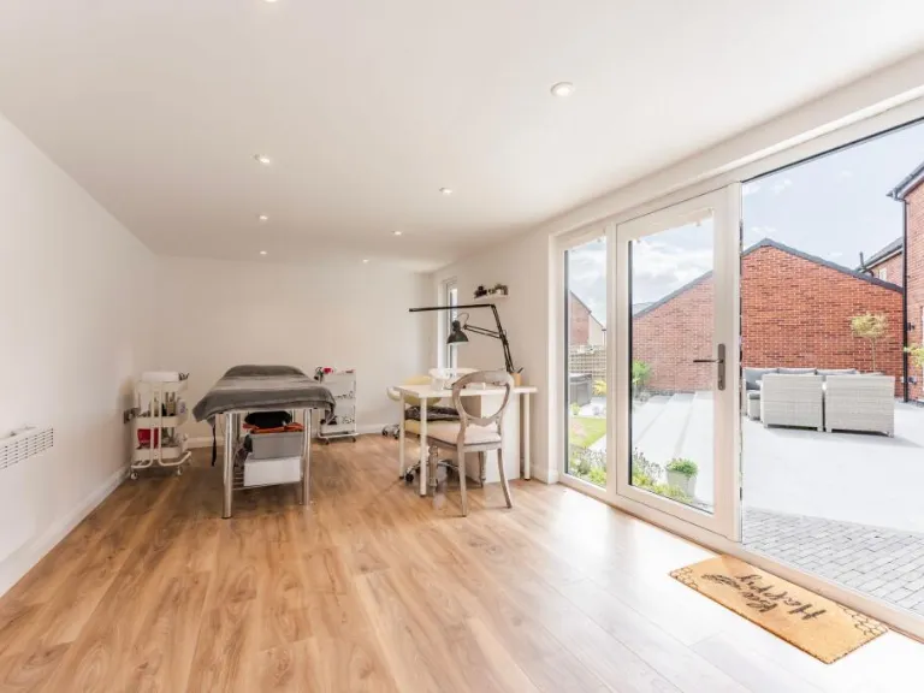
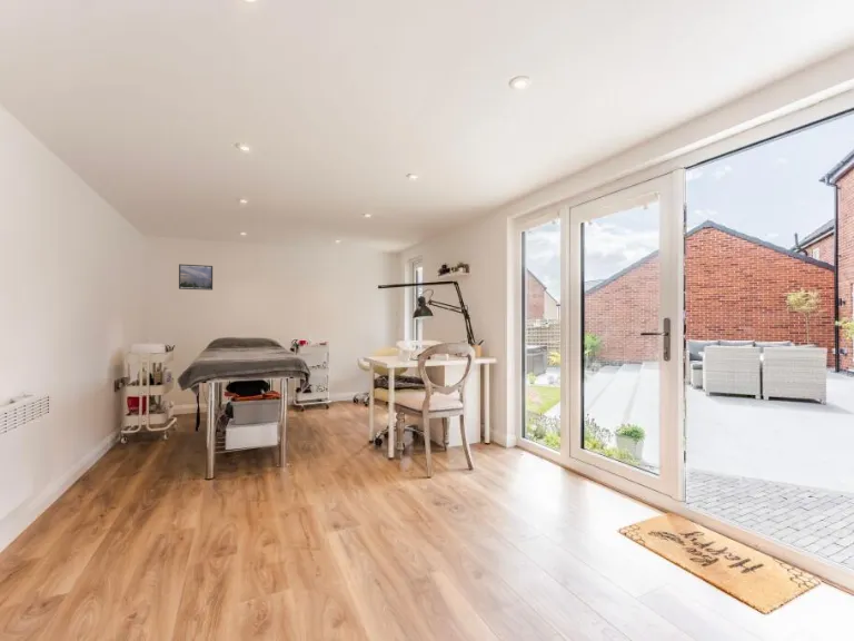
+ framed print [178,263,214,292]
